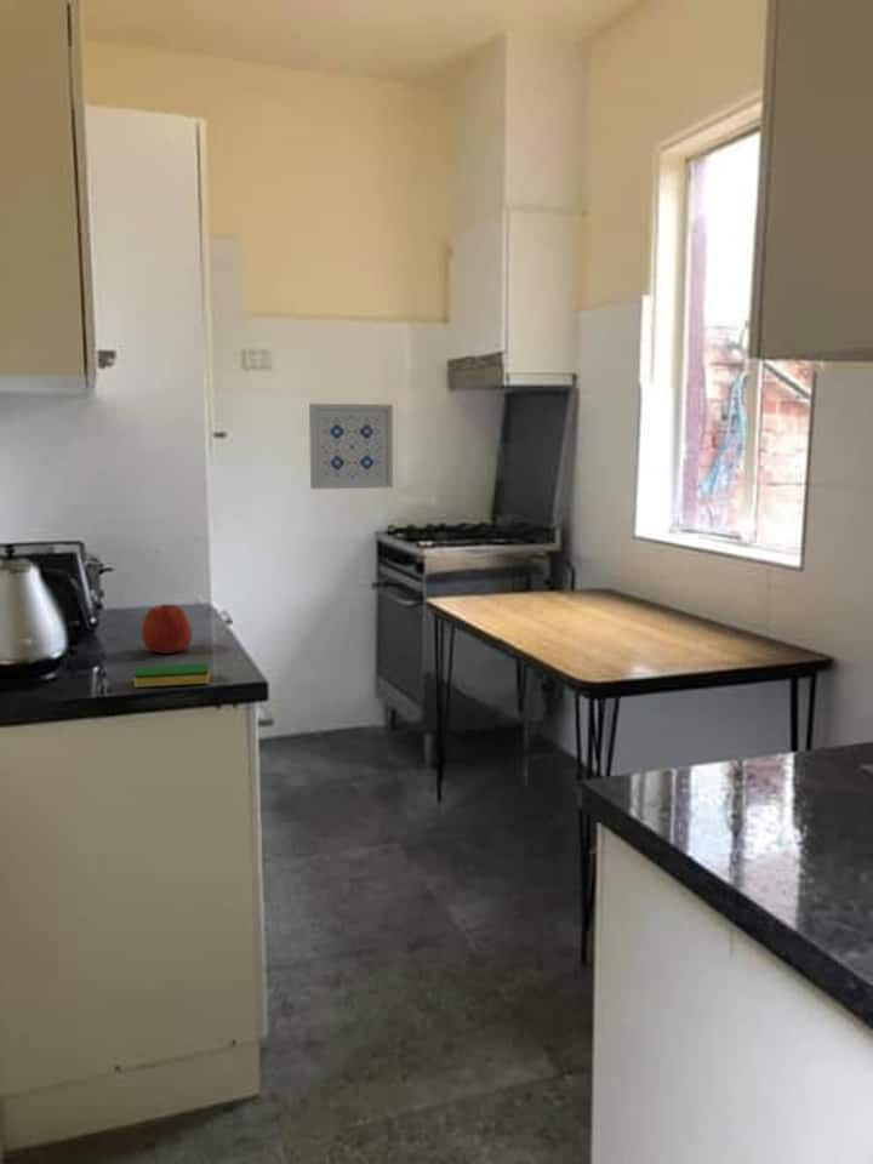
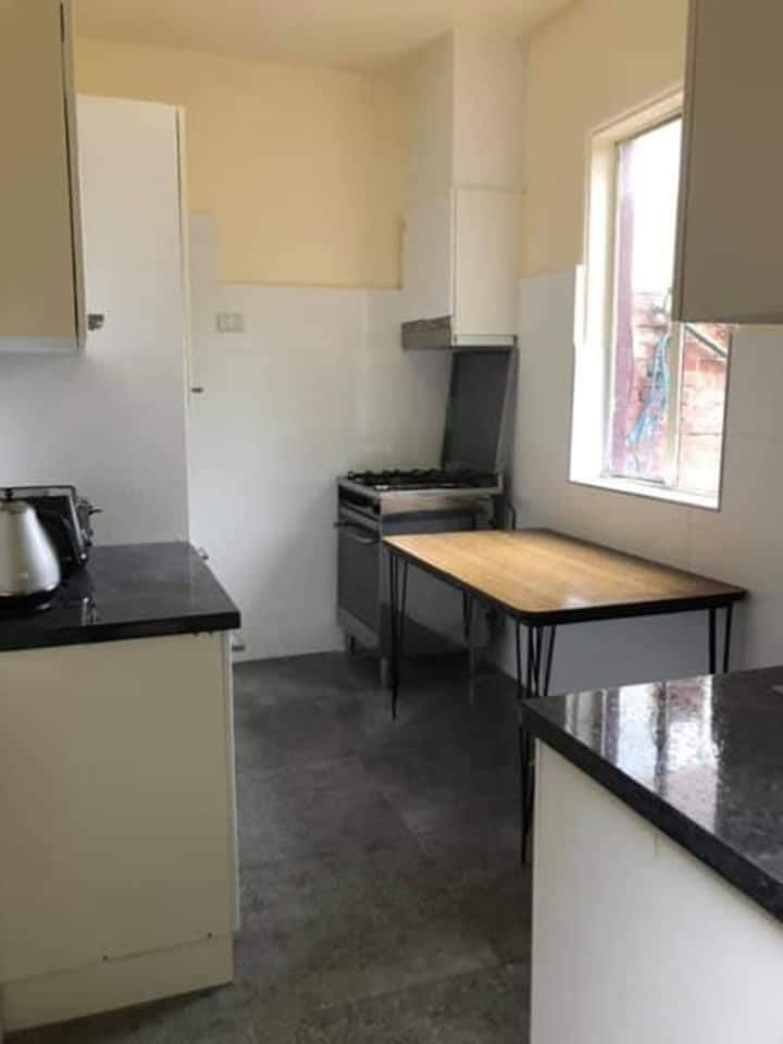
- wall art [308,403,394,490]
- apple [141,603,193,655]
- dish sponge [133,662,210,689]
